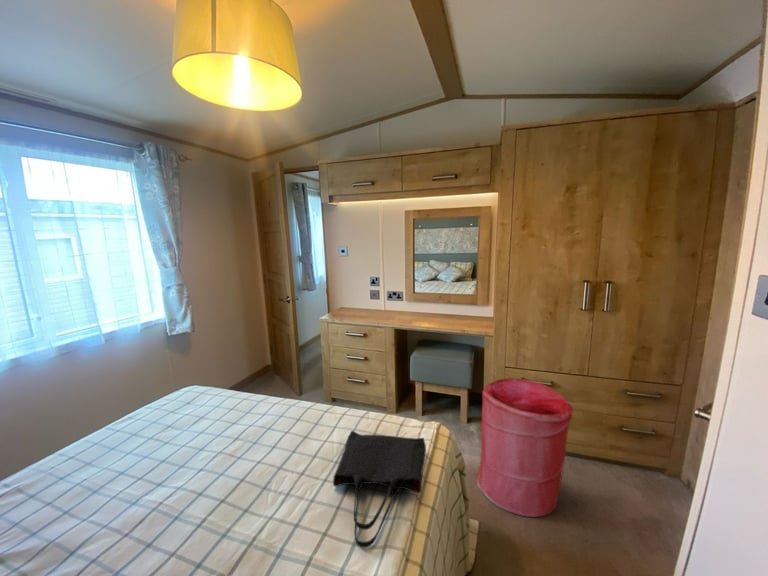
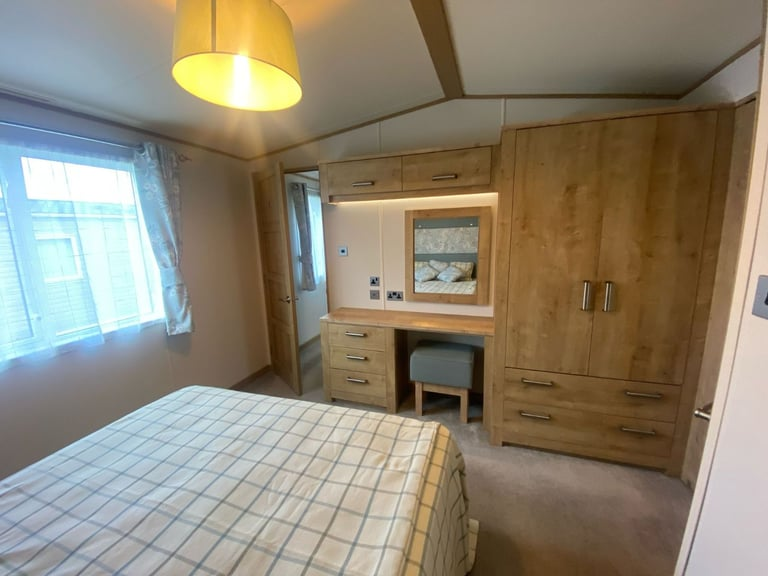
- tote bag [332,430,427,548]
- laundry hamper [476,377,574,518]
